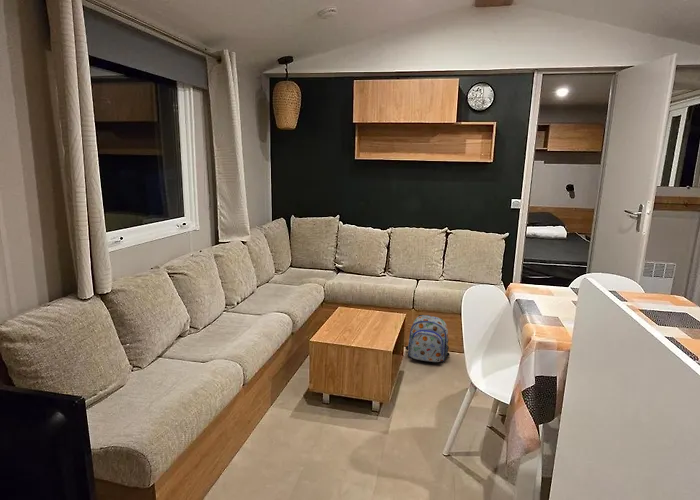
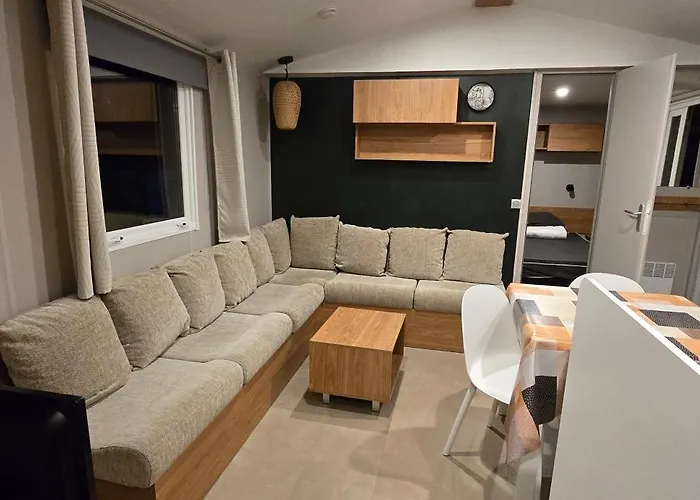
- backpack [404,314,451,363]
